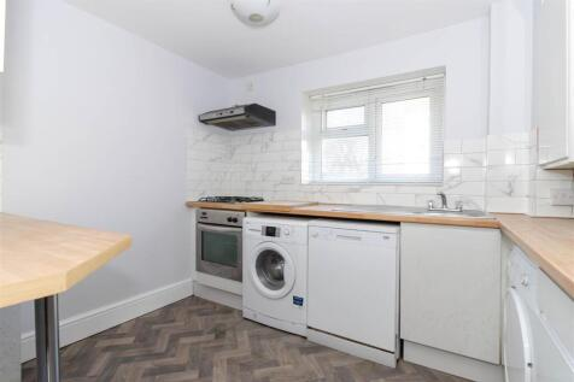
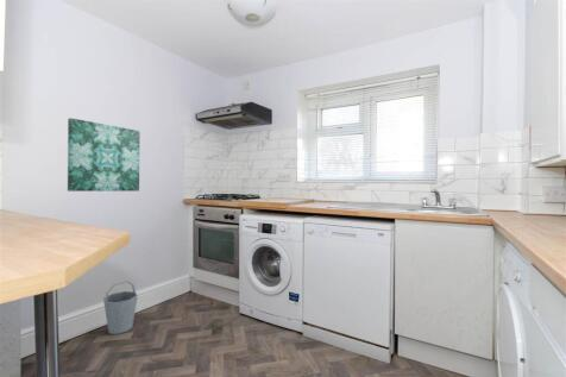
+ wall art [67,117,142,193]
+ bucket [102,279,139,335]
